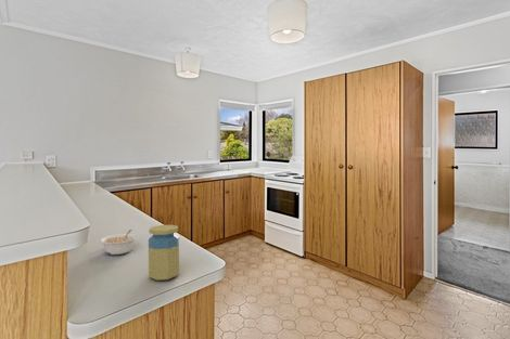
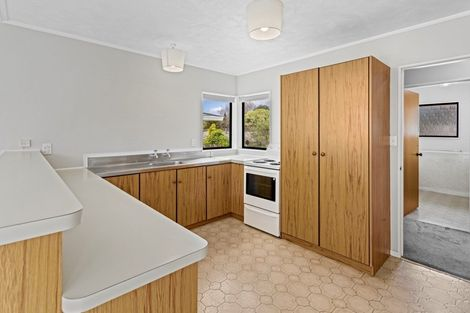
- legume [99,229,138,256]
- jar [148,224,180,282]
